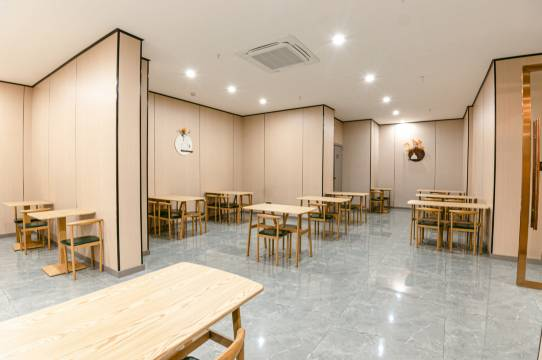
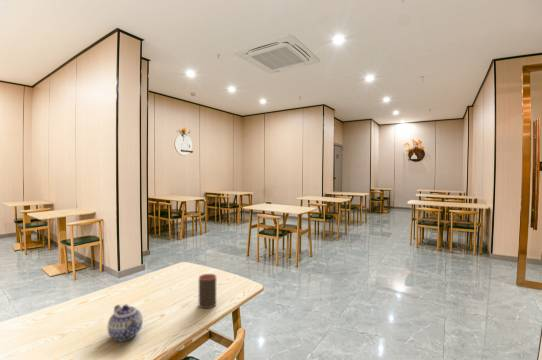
+ teapot [107,304,144,342]
+ cup [198,273,217,309]
